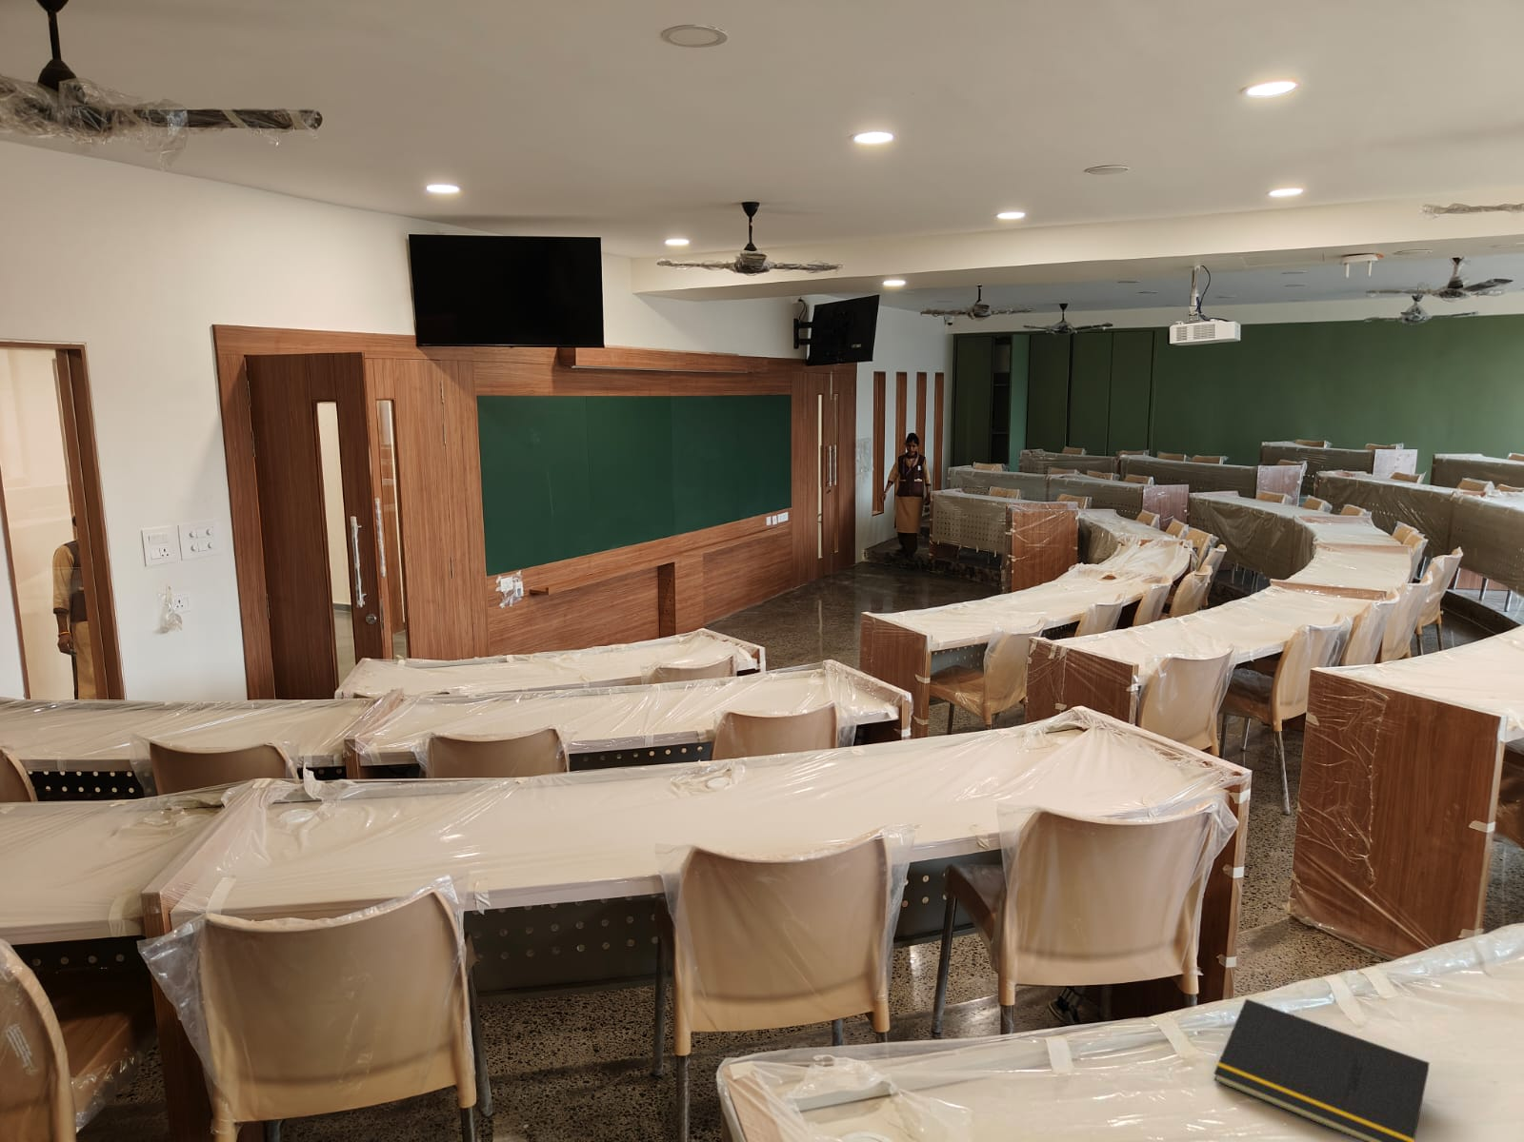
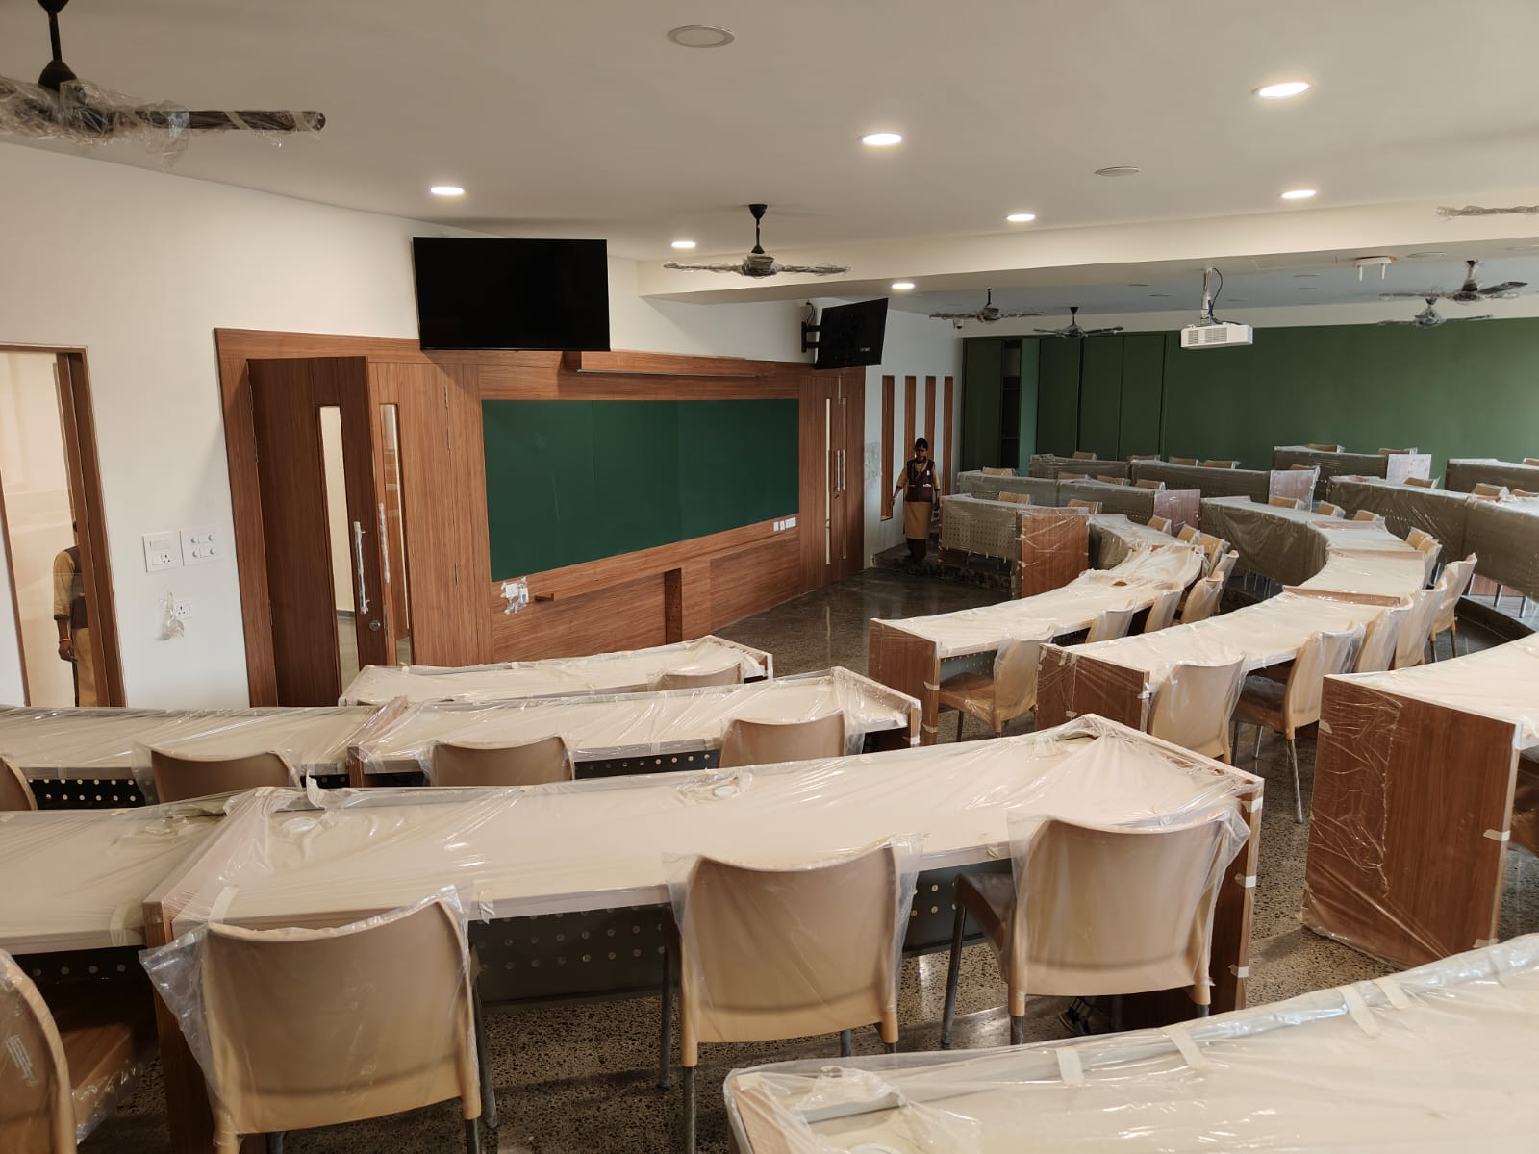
- notepad [1212,997,1430,1142]
